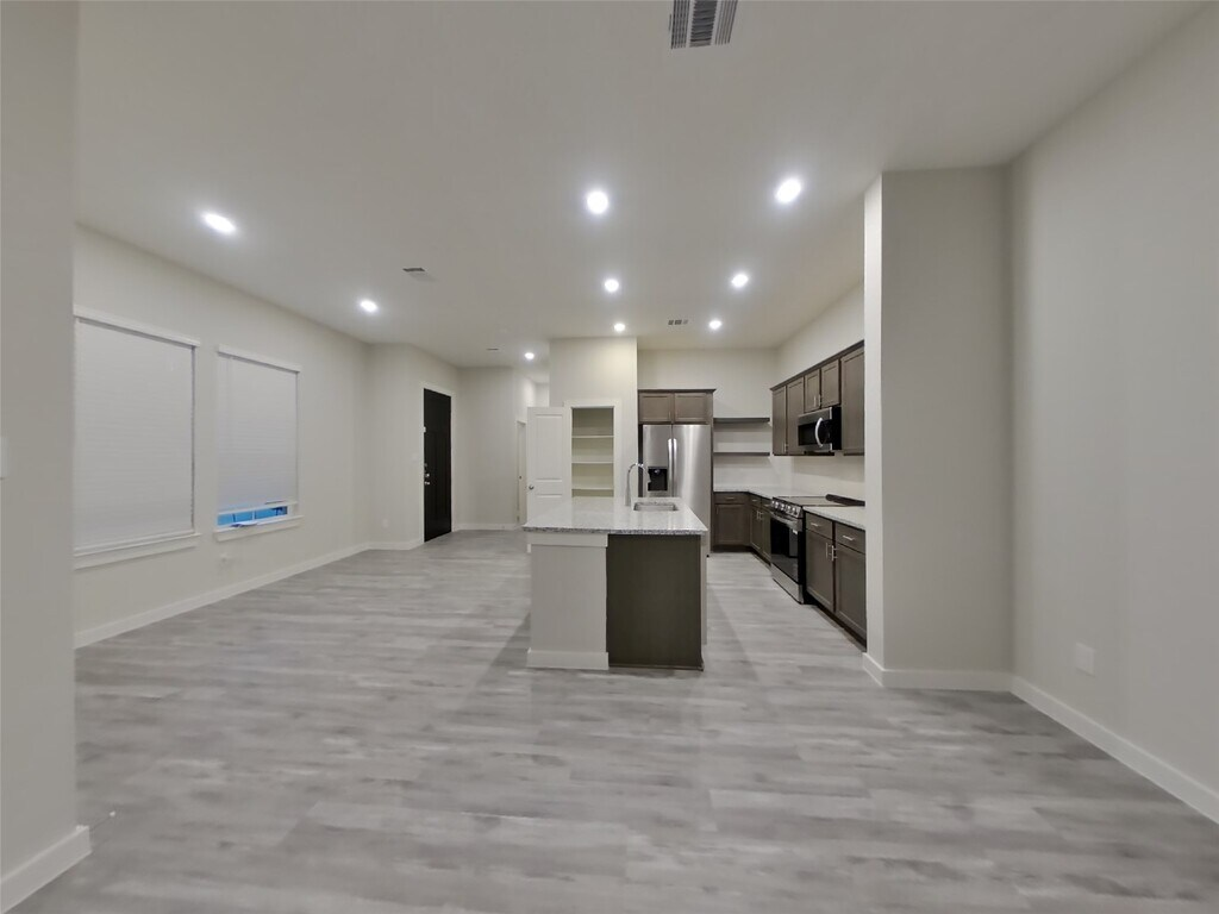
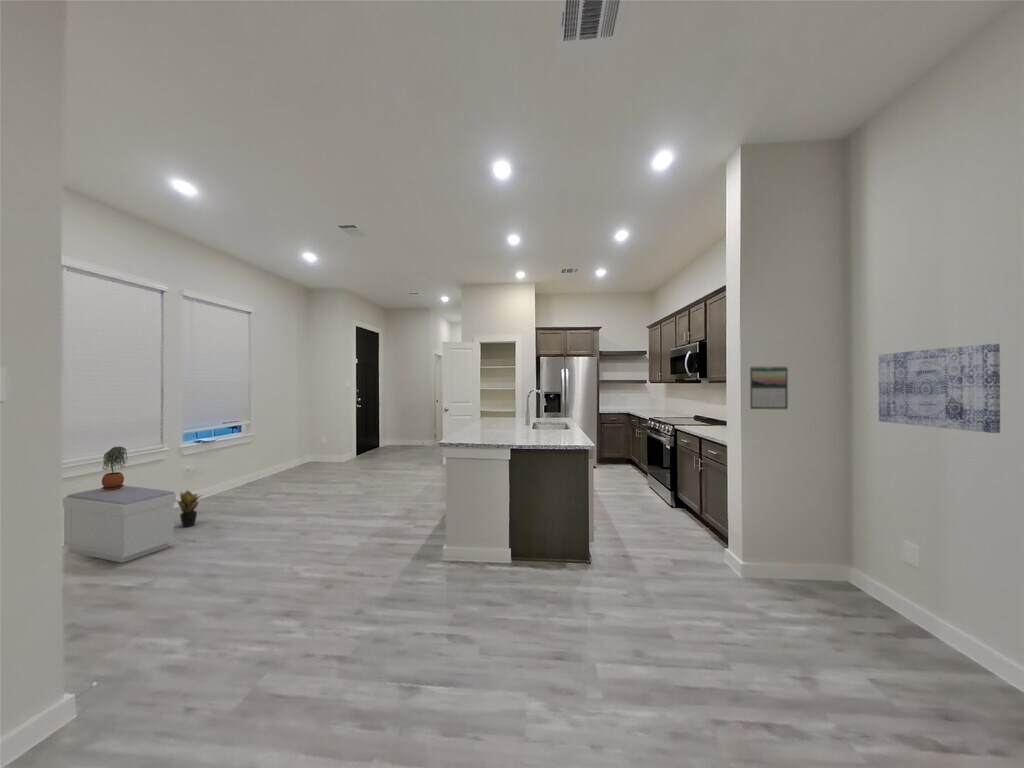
+ potted plant [176,489,203,528]
+ potted plant [101,446,128,490]
+ wall art [878,343,1001,434]
+ calendar [749,364,789,410]
+ bench [62,485,177,564]
